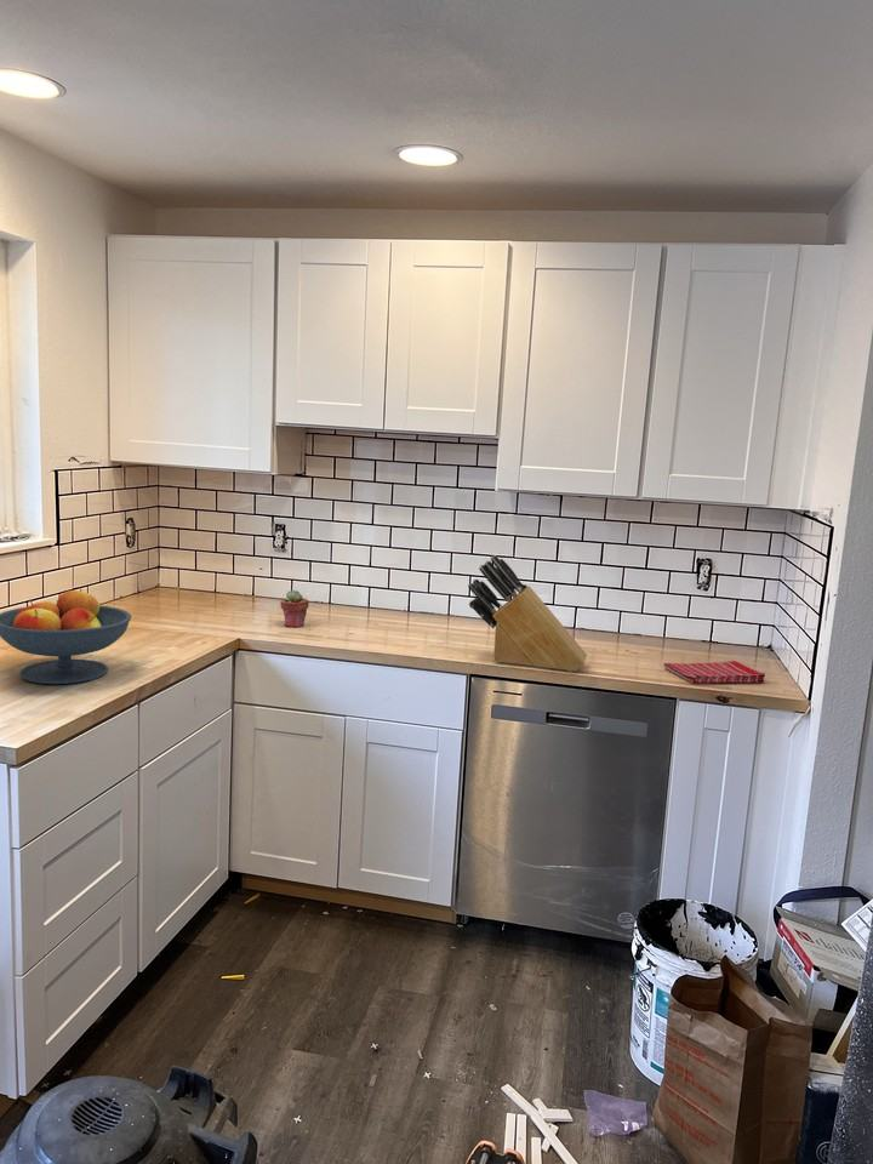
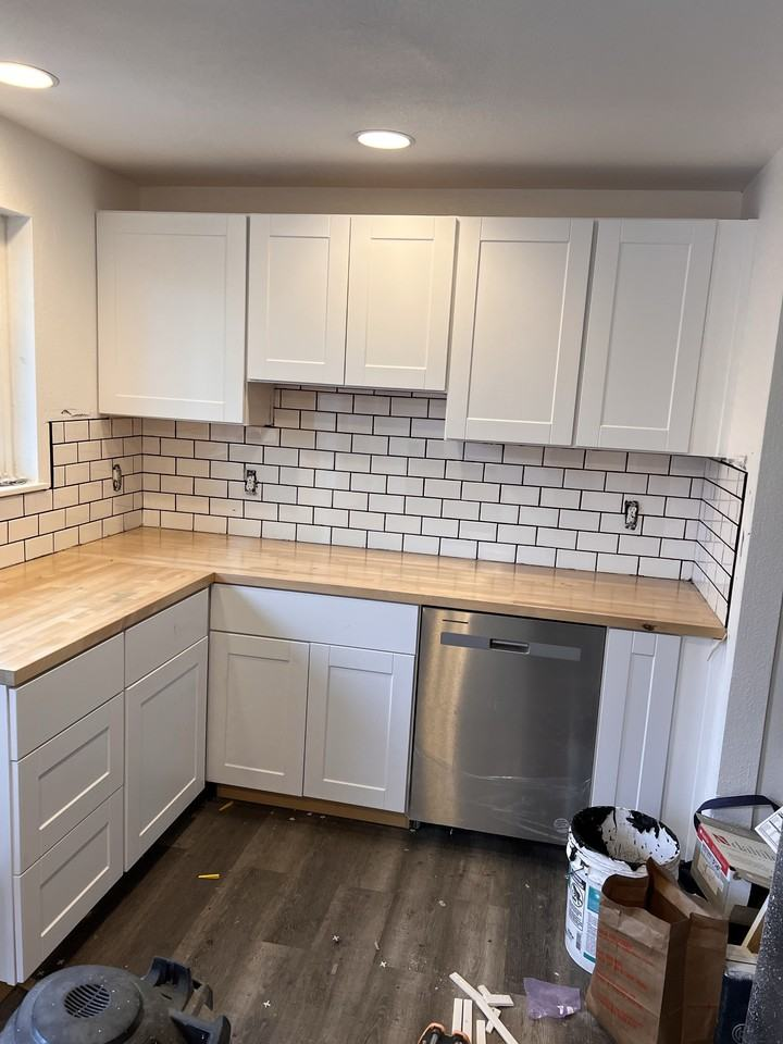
- knife block [467,554,588,673]
- potted succulent [279,589,310,629]
- fruit bowl [0,587,132,685]
- dish towel [662,660,766,685]
